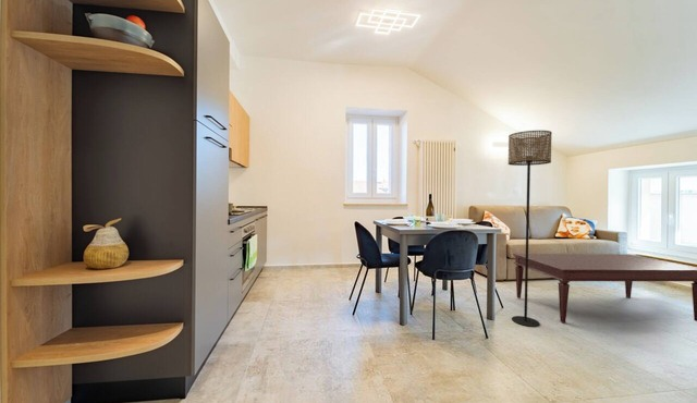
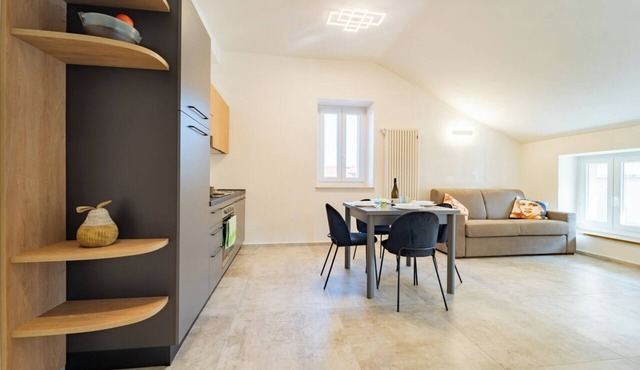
- coffee table [512,253,697,323]
- floor lamp [508,130,553,328]
